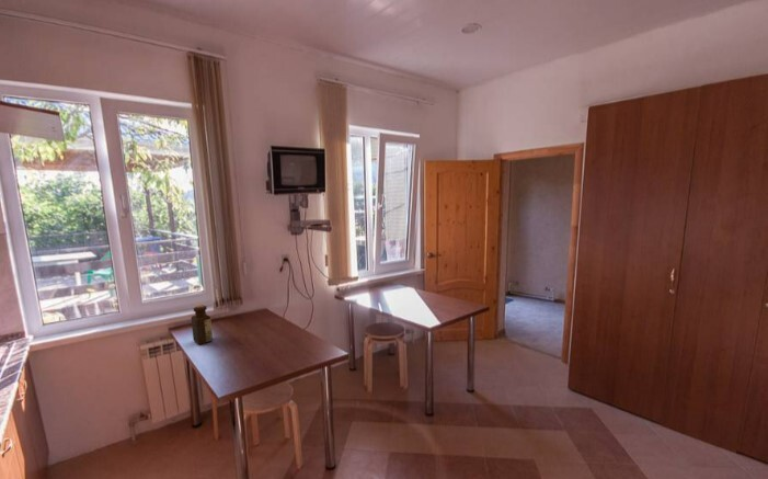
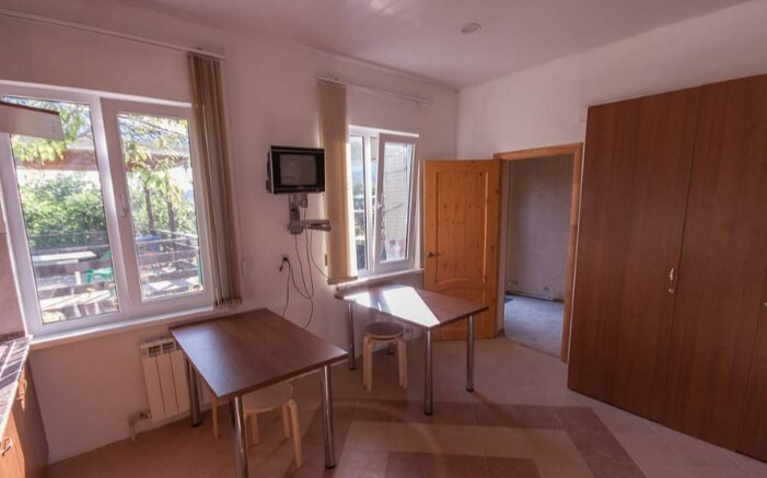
- bottle [191,304,214,345]
